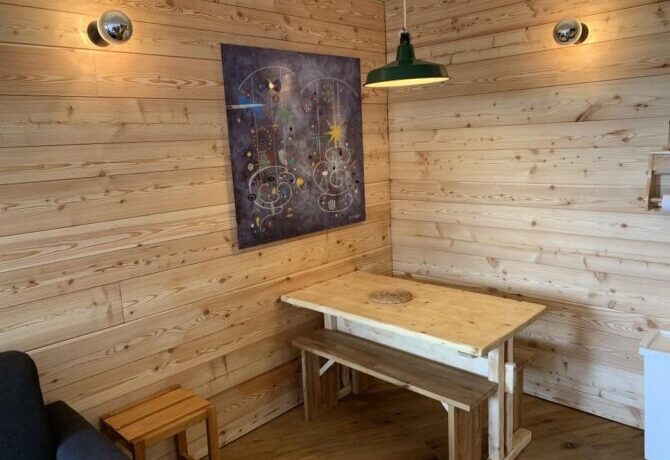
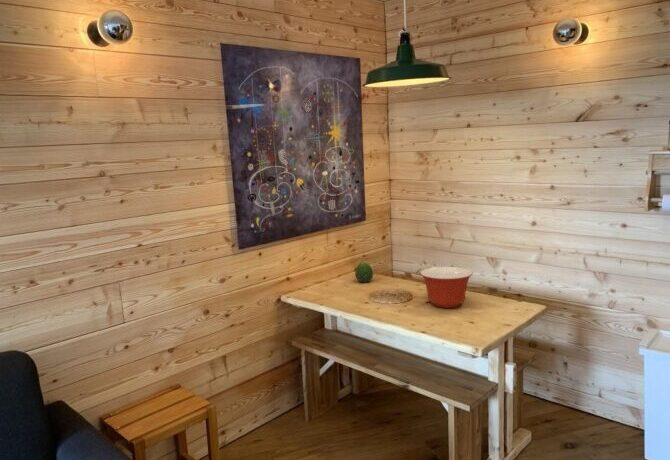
+ mixing bowl [419,266,474,309]
+ fruit [354,260,374,284]
